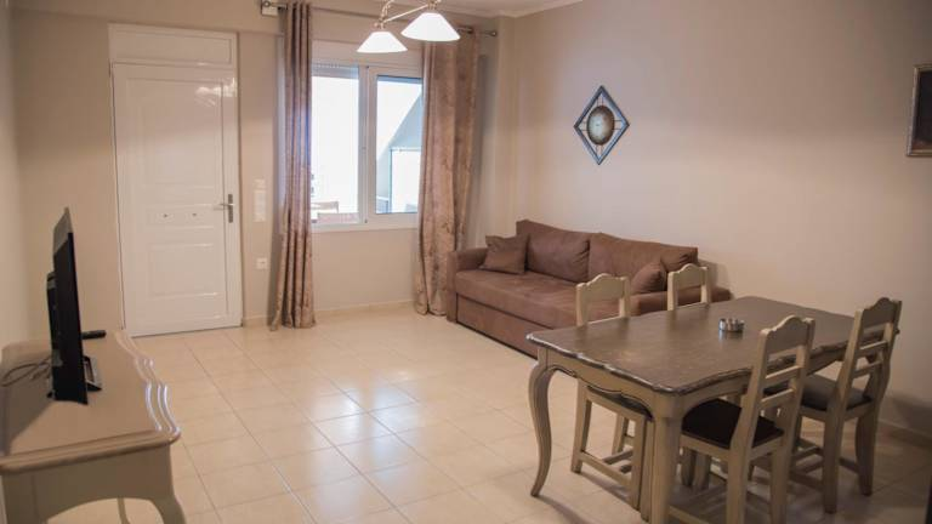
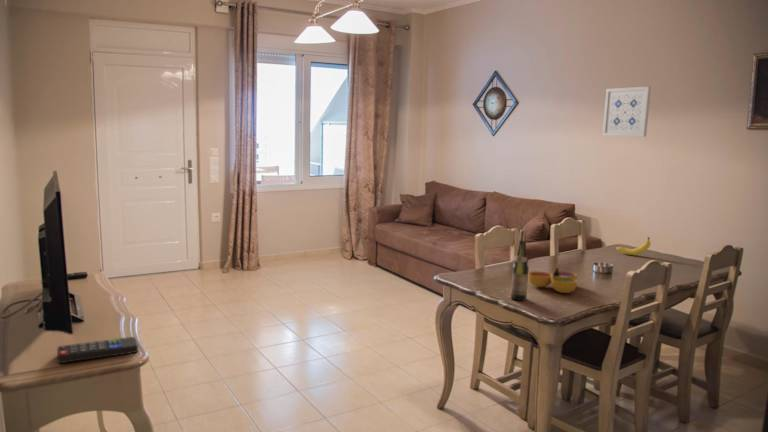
+ wine bottle [510,229,530,302]
+ banana [615,236,652,257]
+ decorative bowl [528,267,578,294]
+ remote control [56,336,139,364]
+ wall art [601,86,652,138]
